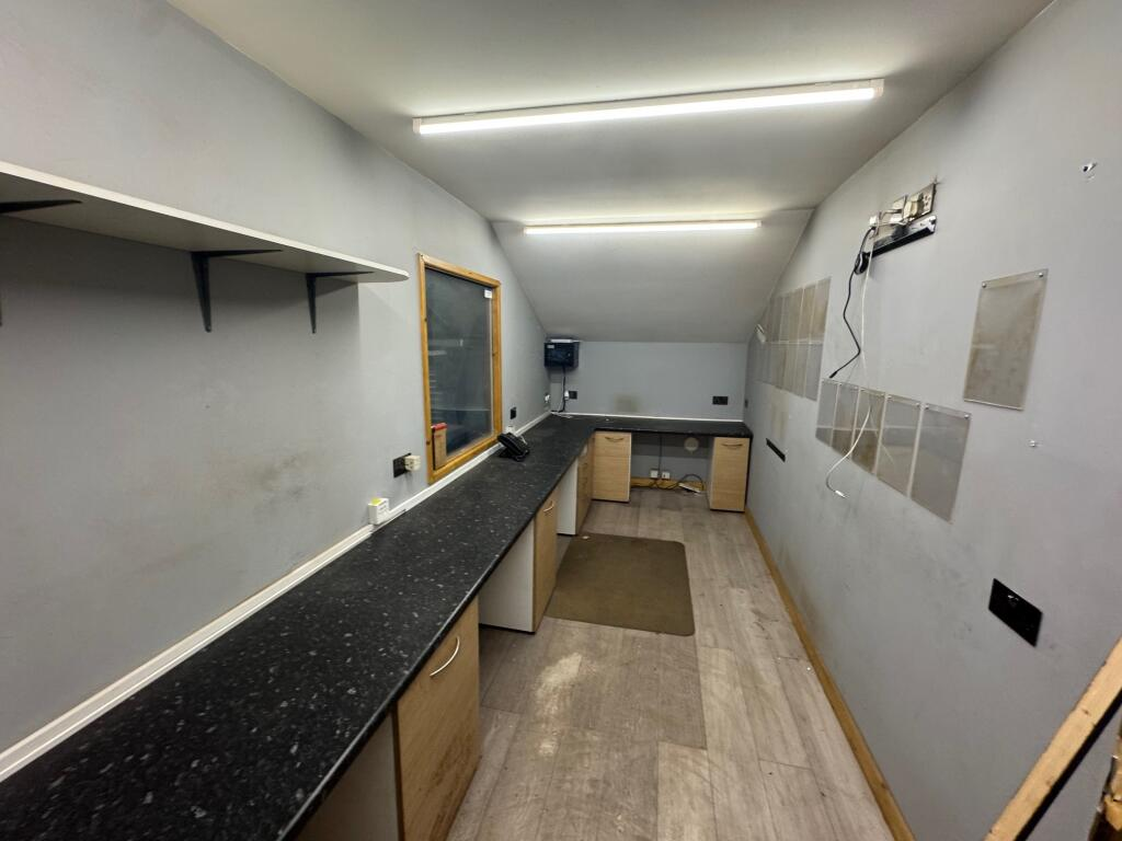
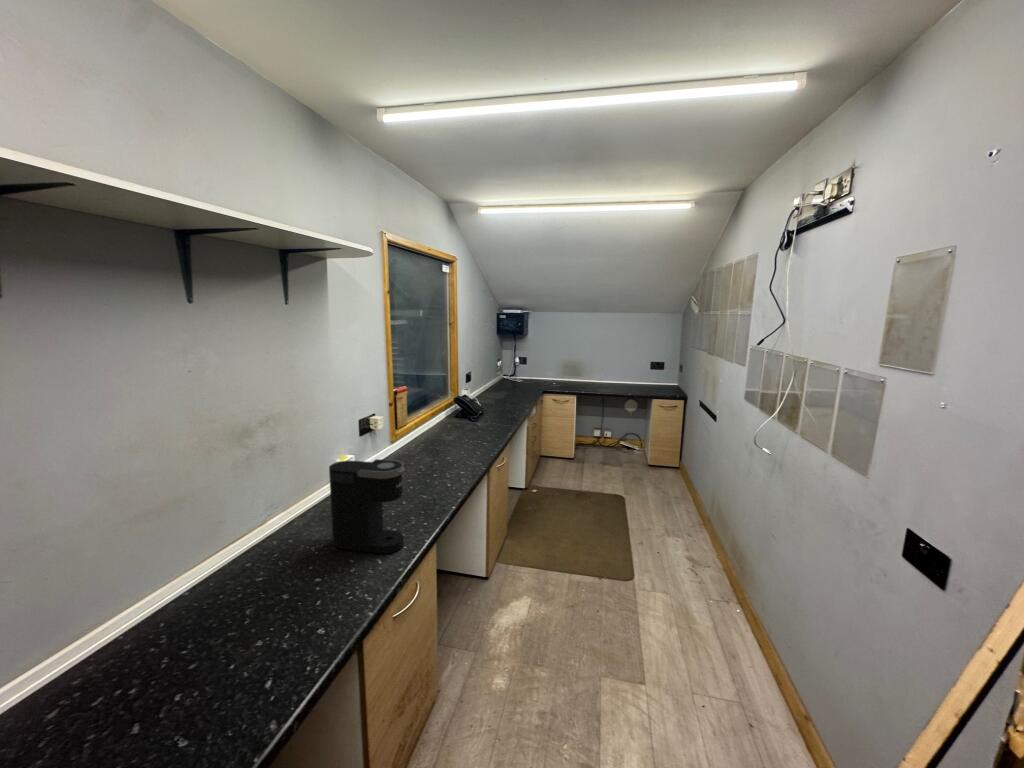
+ coffee maker [328,458,406,555]
